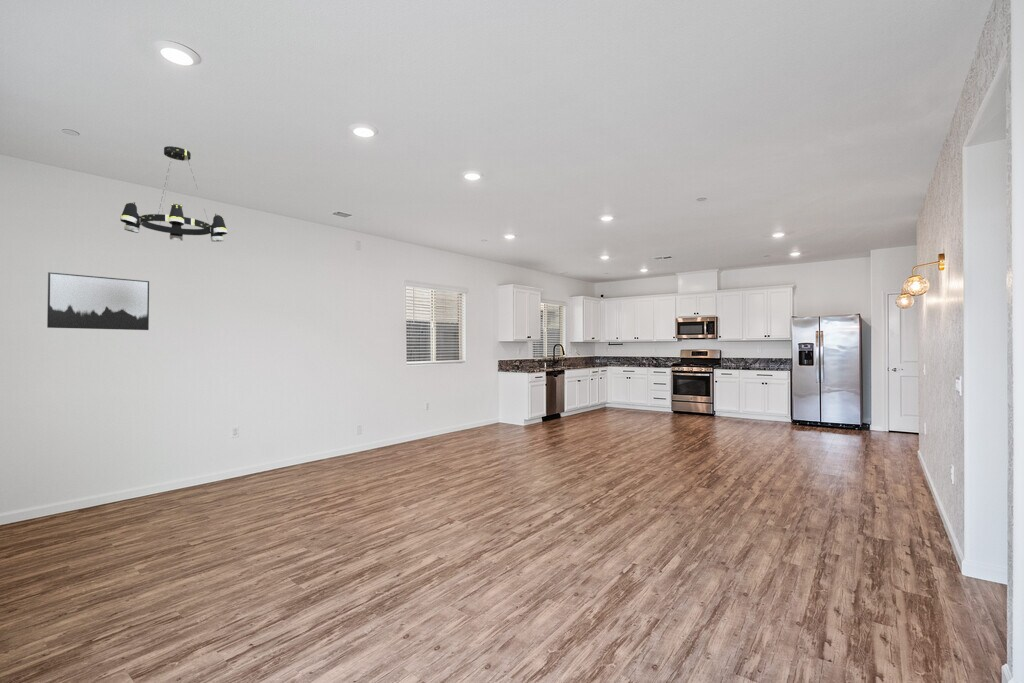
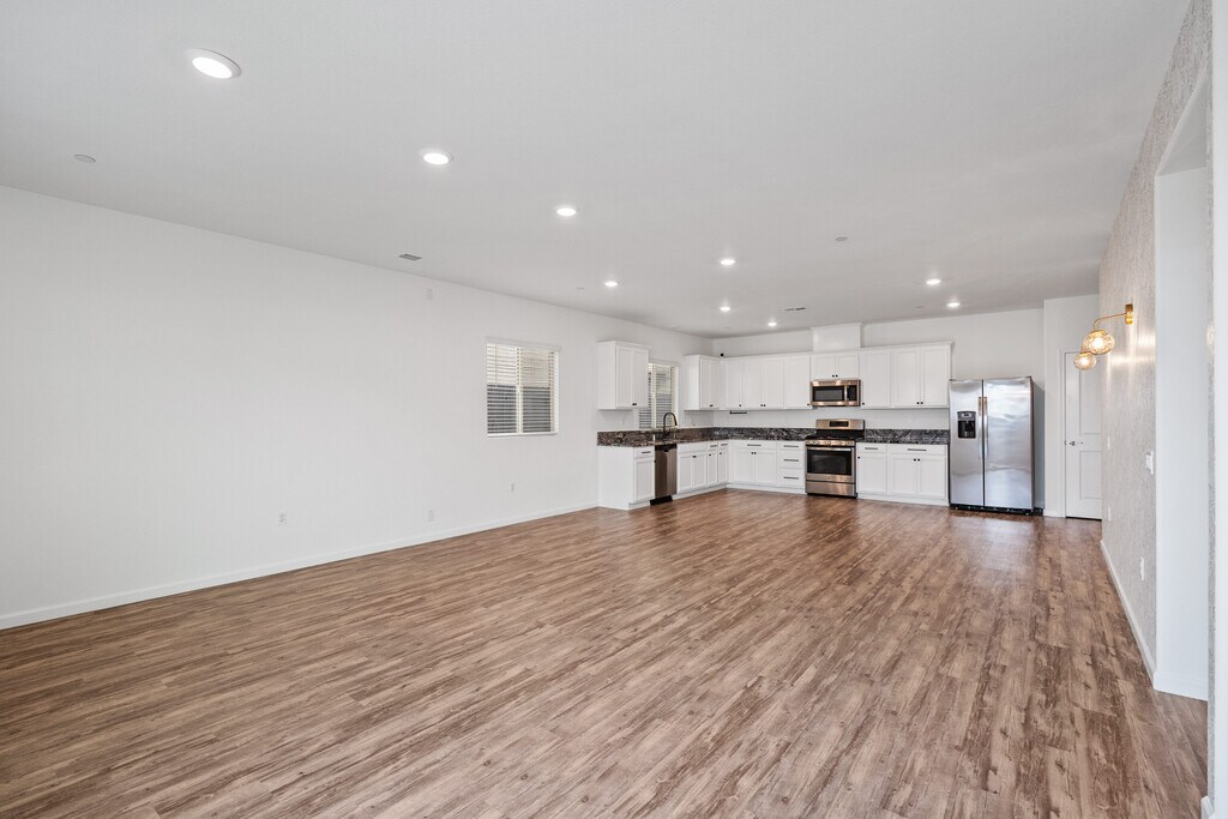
- wall art [46,271,150,331]
- chandelier [119,145,228,242]
